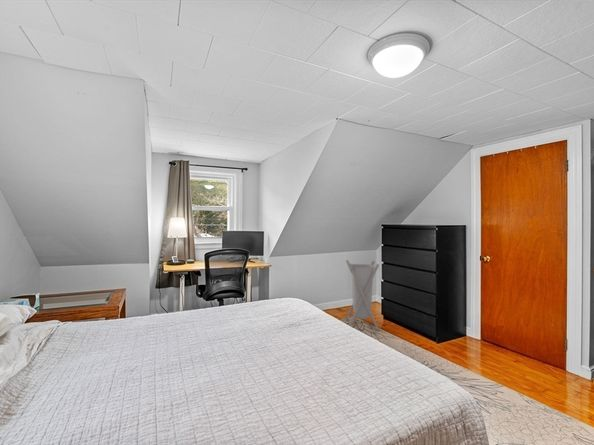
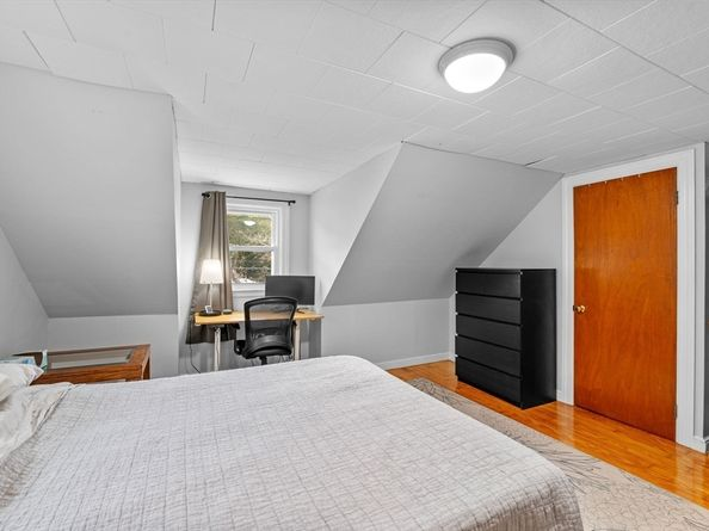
- laundry hamper [345,259,380,331]
